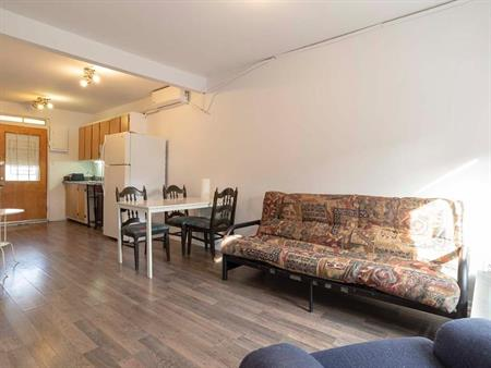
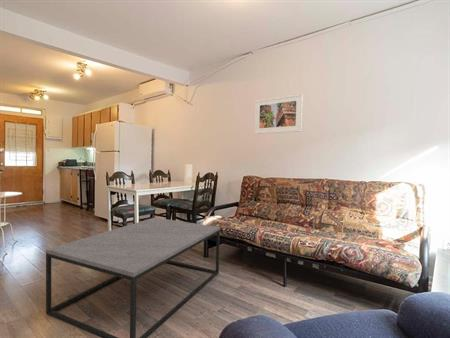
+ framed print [253,93,304,135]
+ coffee table [45,217,221,338]
